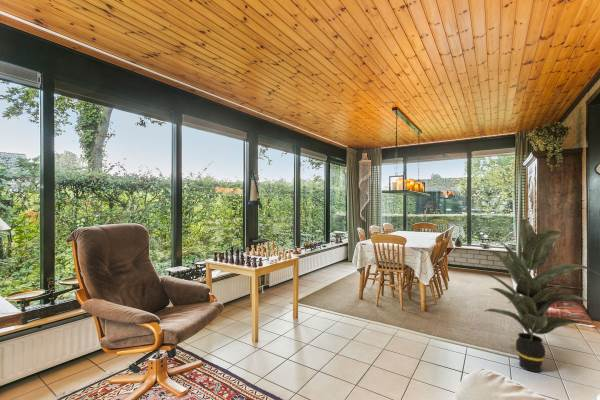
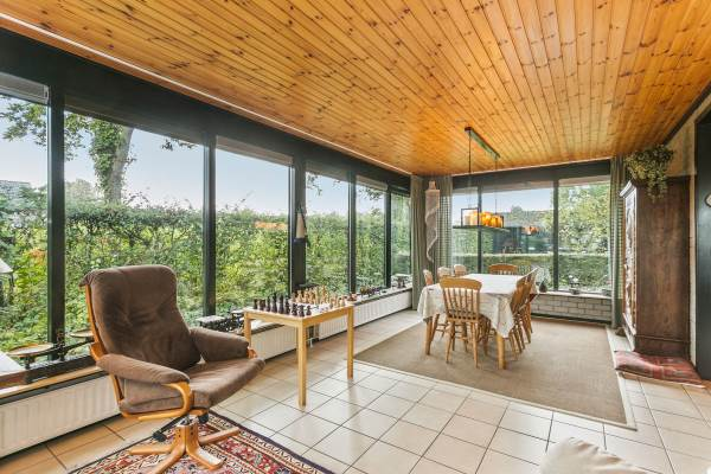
- indoor plant [482,218,600,373]
